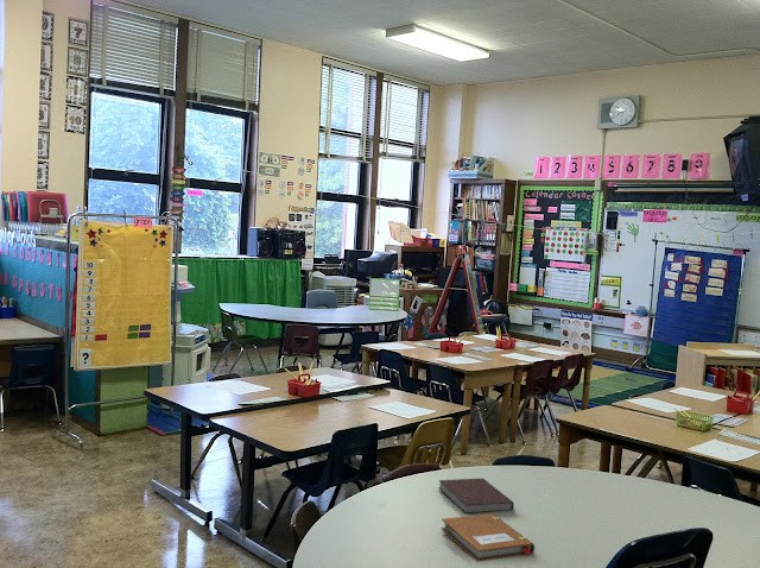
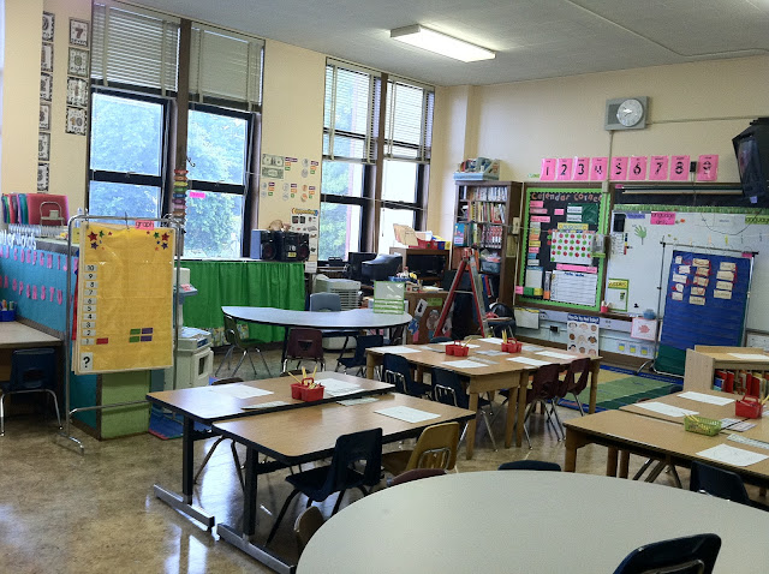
- notebook [441,512,536,563]
- notebook [437,477,515,515]
